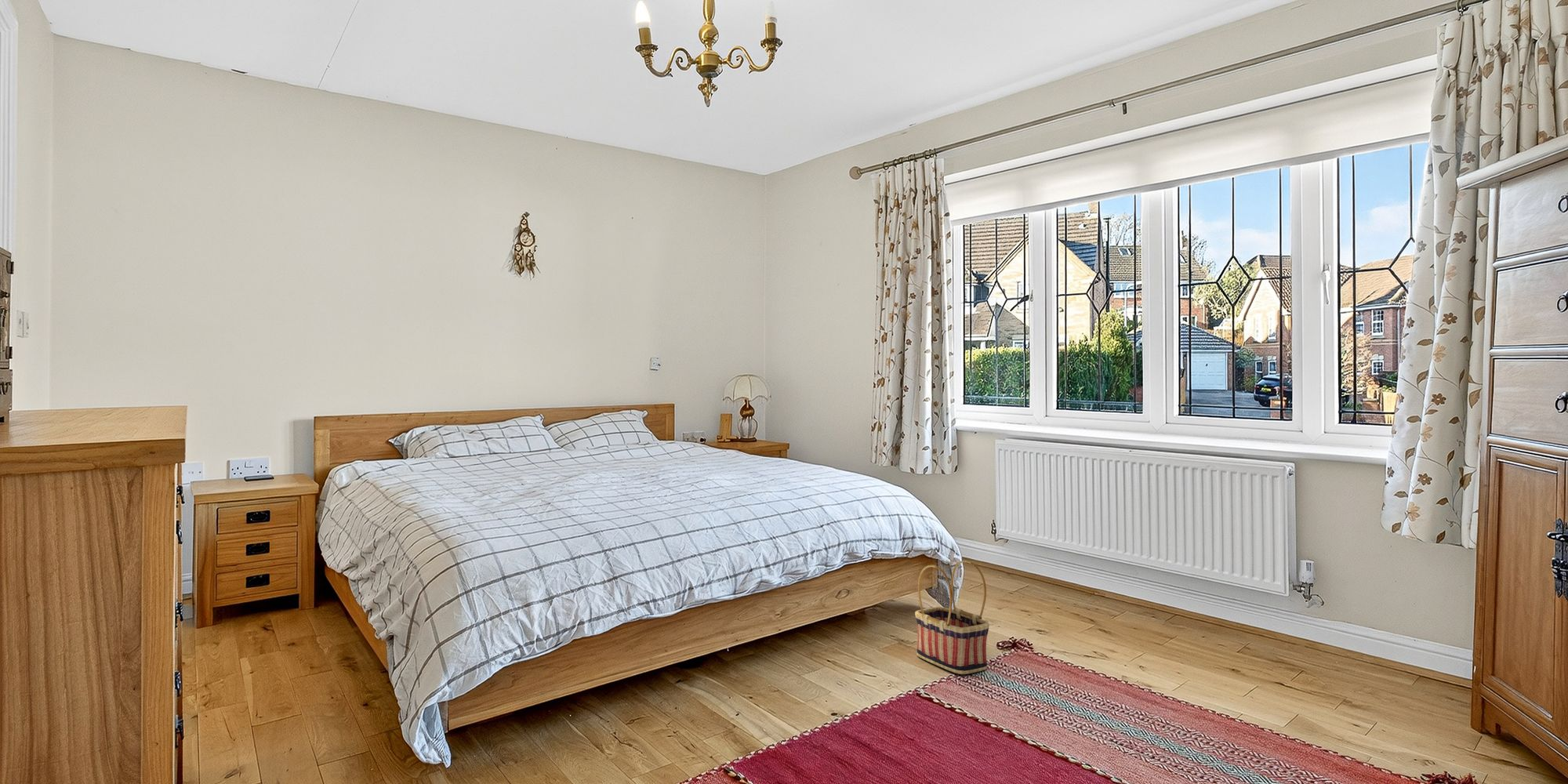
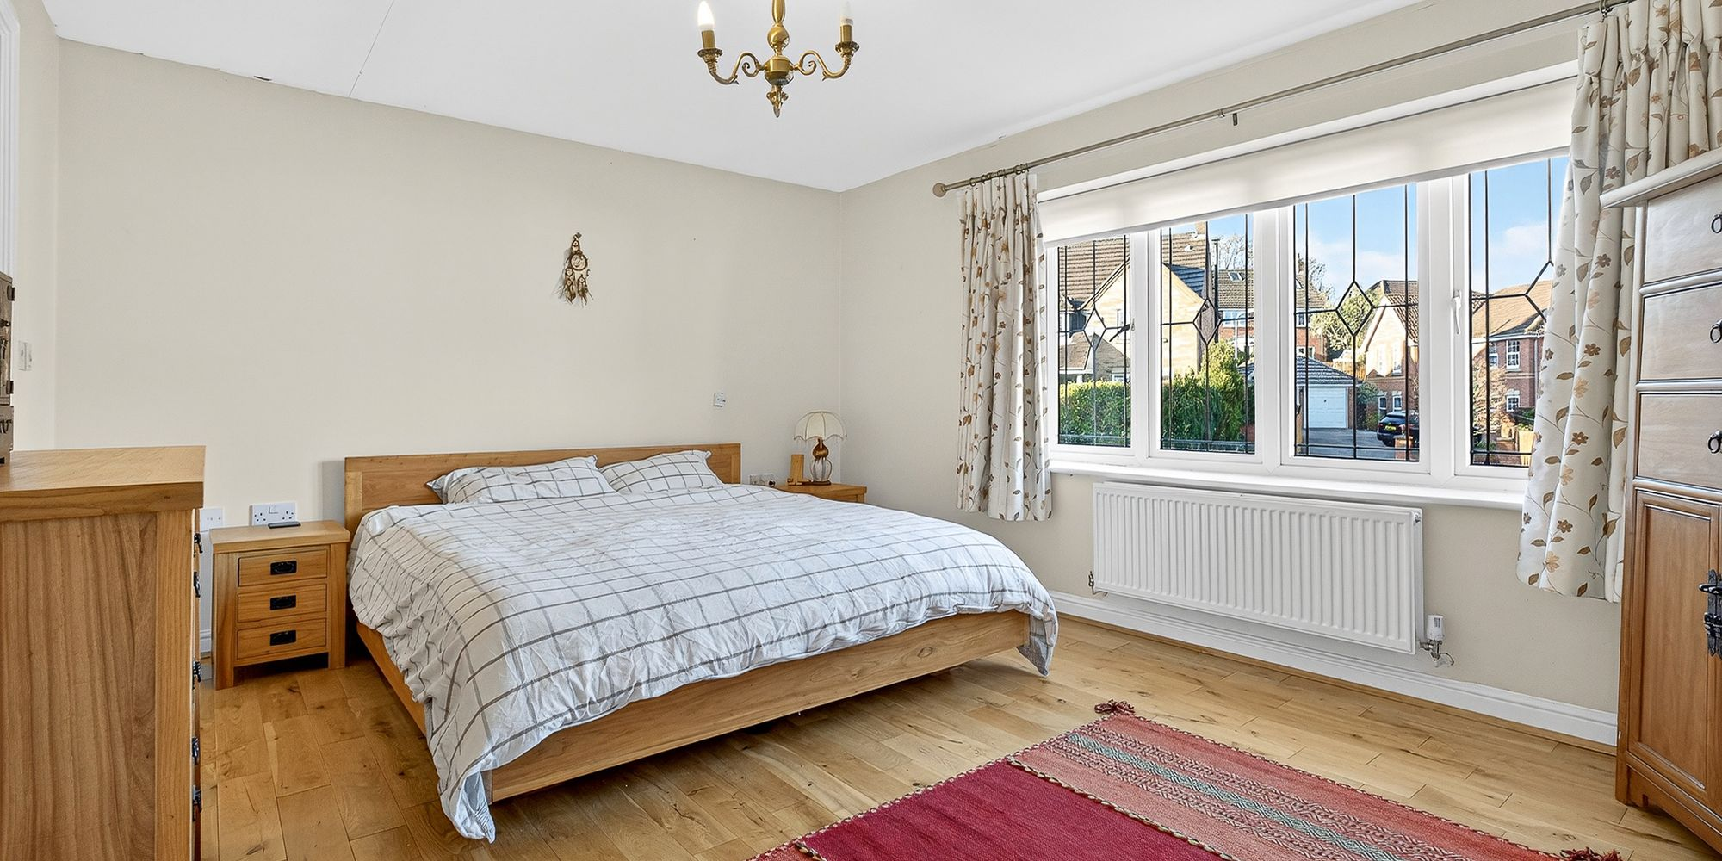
- basket [914,560,990,675]
